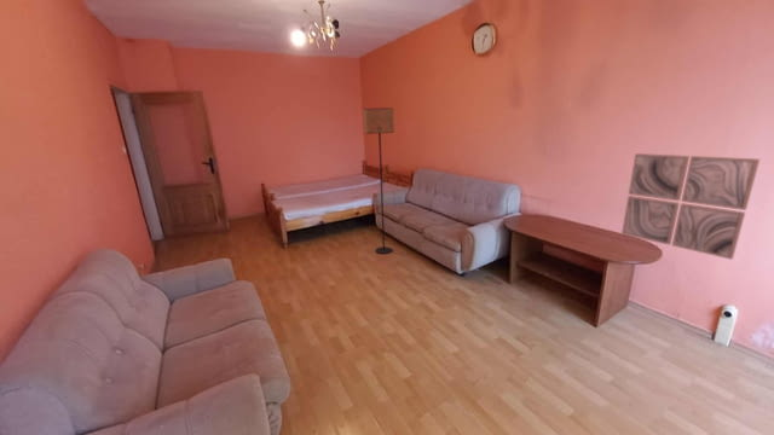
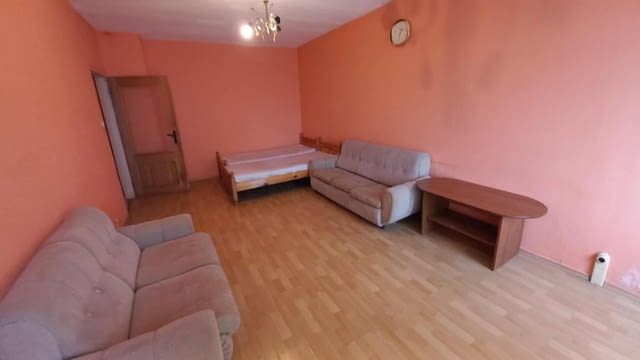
- wall art [620,152,761,261]
- floor lamp [363,106,395,255]
